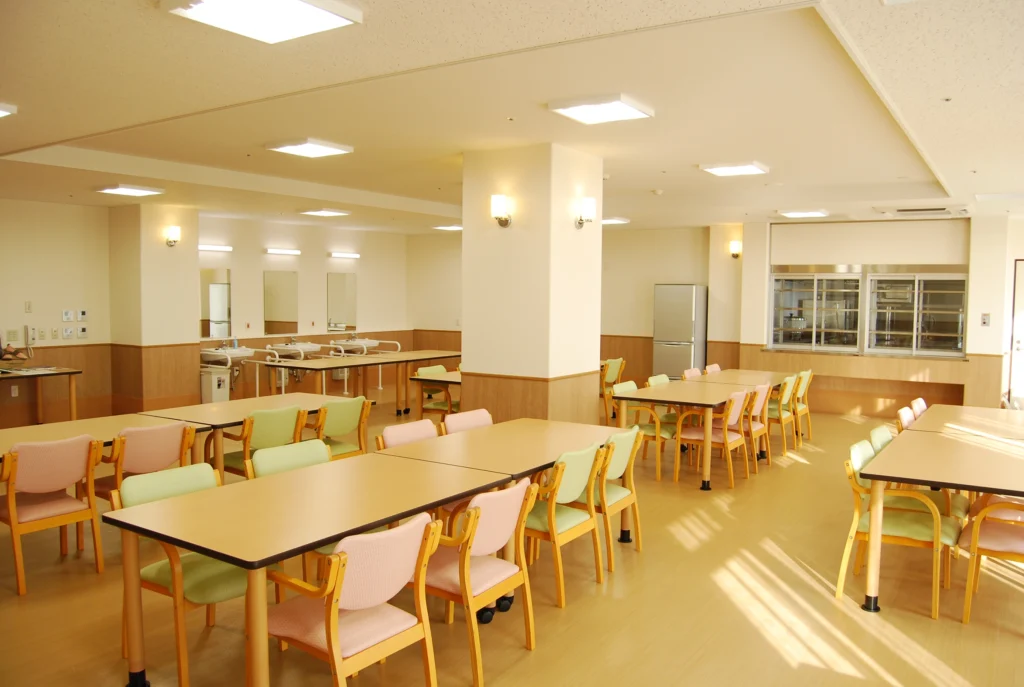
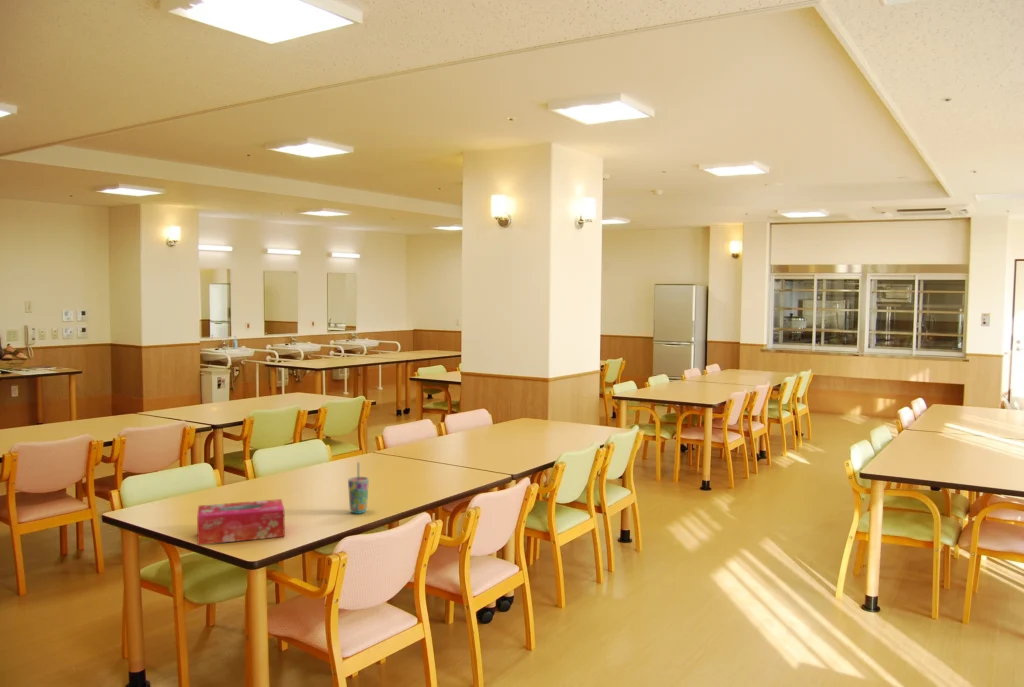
+ tissue box [196,498,286,546]
+ cup [347,462,370,515]
